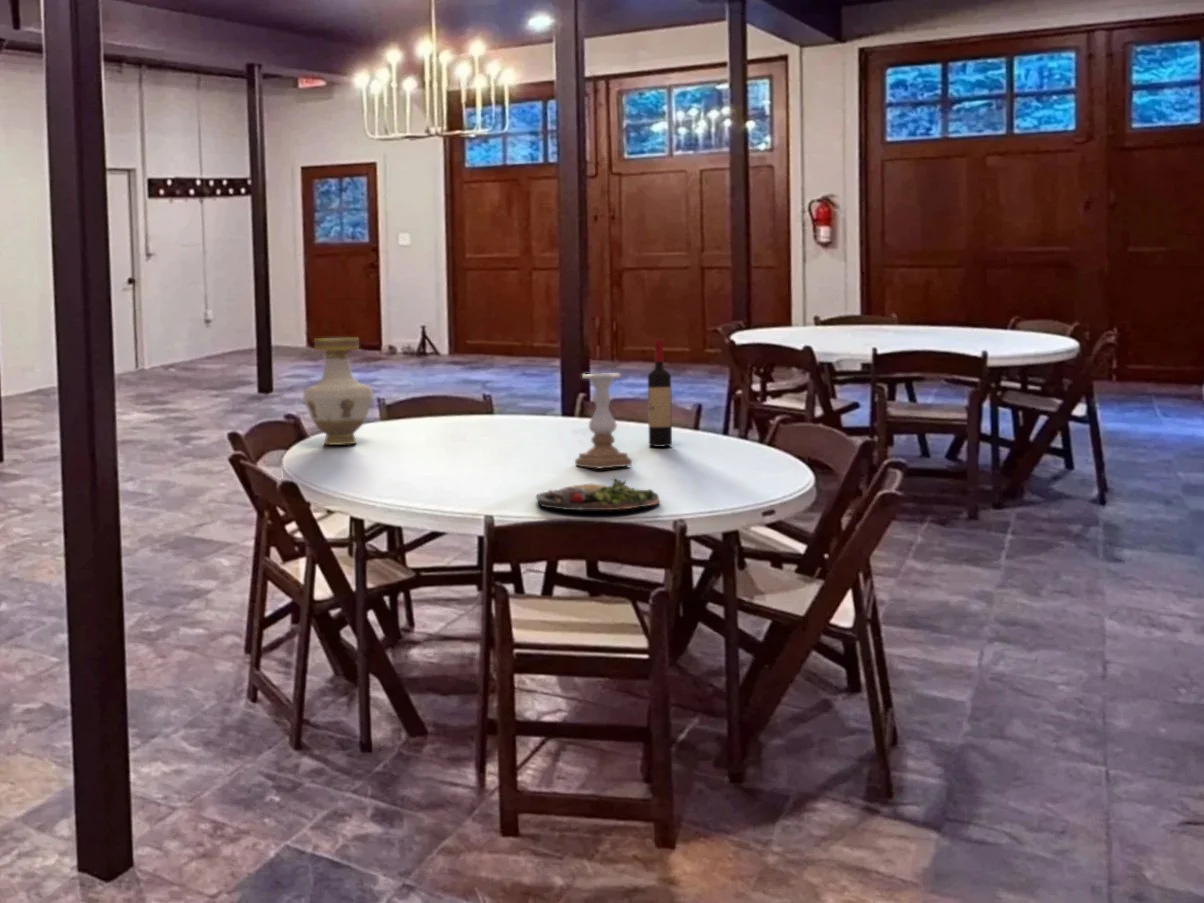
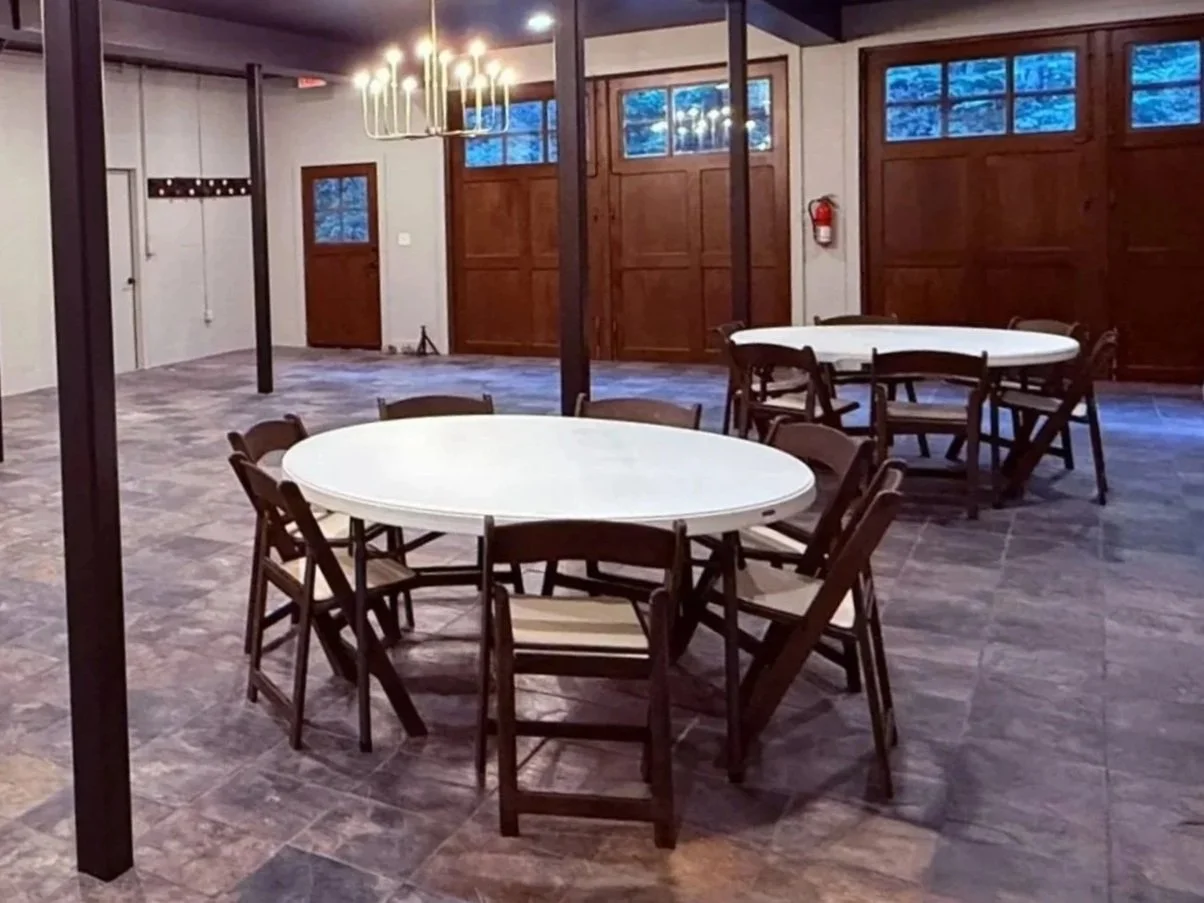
- vase [302,337,374,446]
- candle holder [574,373,633,470]
- wine bottle [647,339,673,448]
- dinner plate [535,476,660,511]
